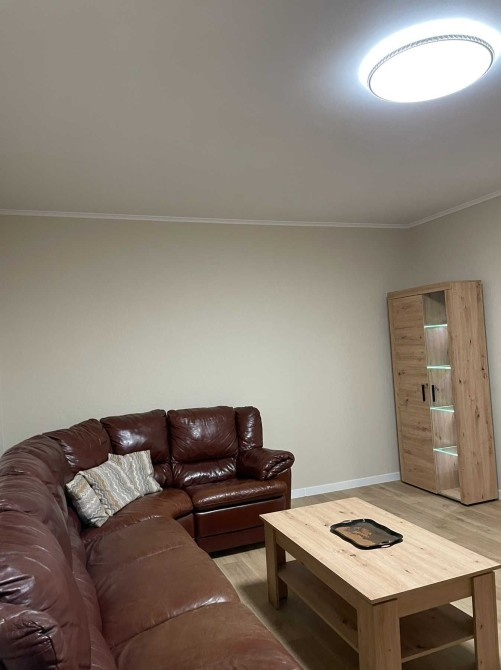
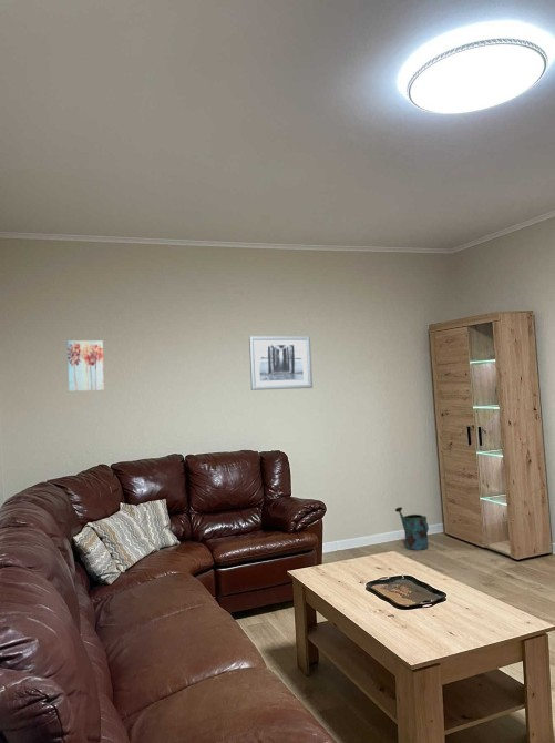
+ wall art [66,339,105,393]
+ wall art [248,335,314,391]
+ watering can [394,506,430,551]
